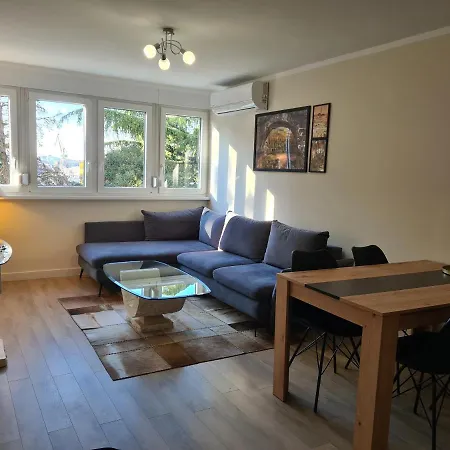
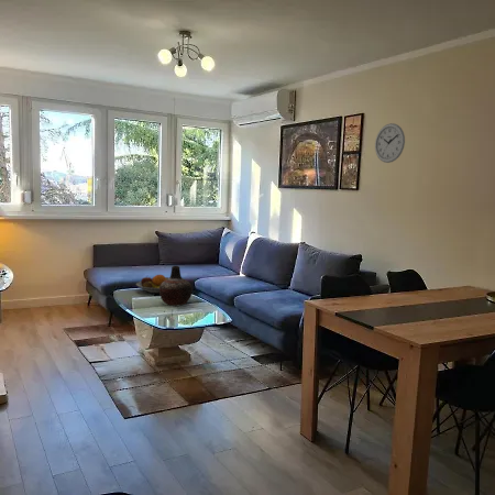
+ wall clock [374,122,406,164]
+ fruit bowl [135,274,169,294]
+ vase [158,265,194,307]
